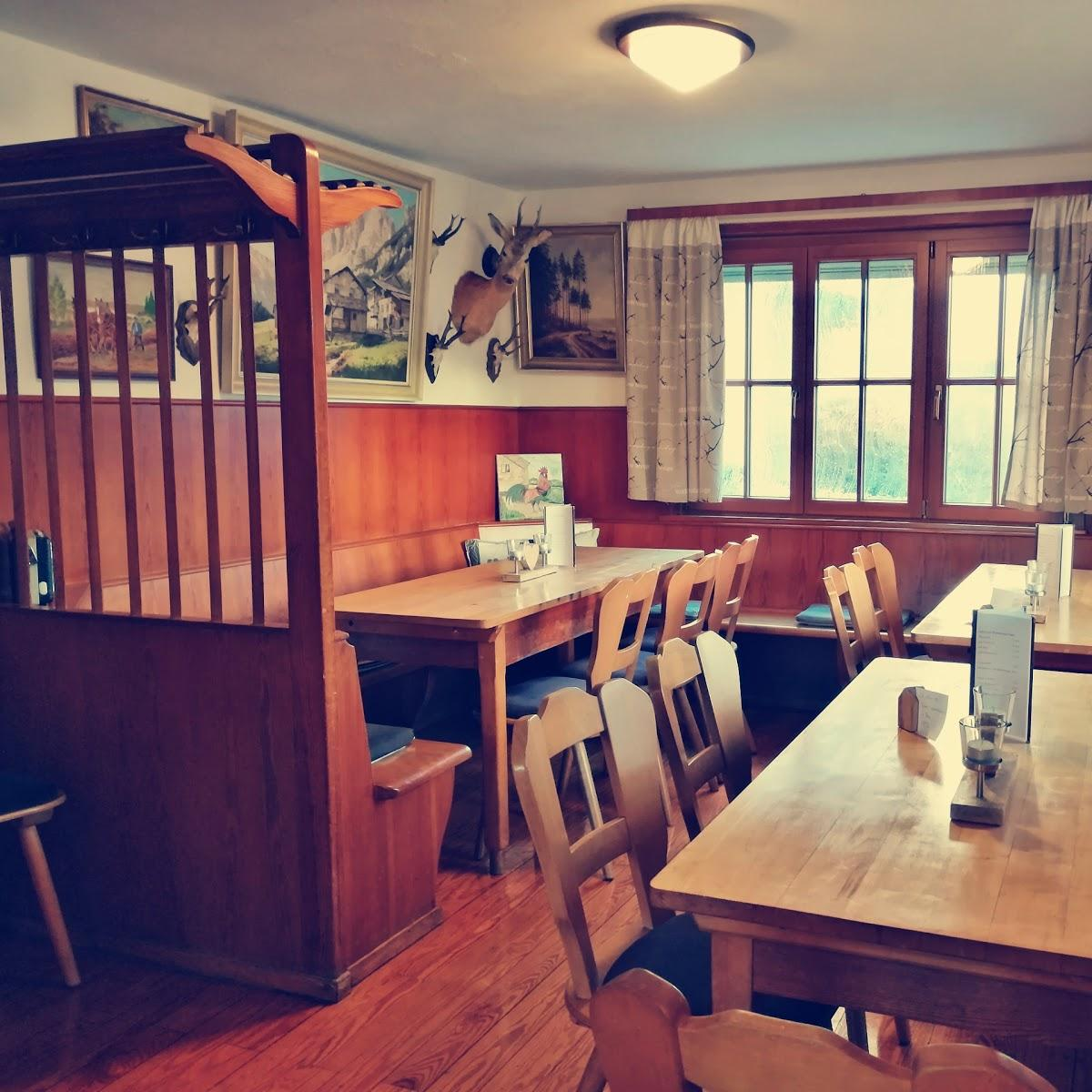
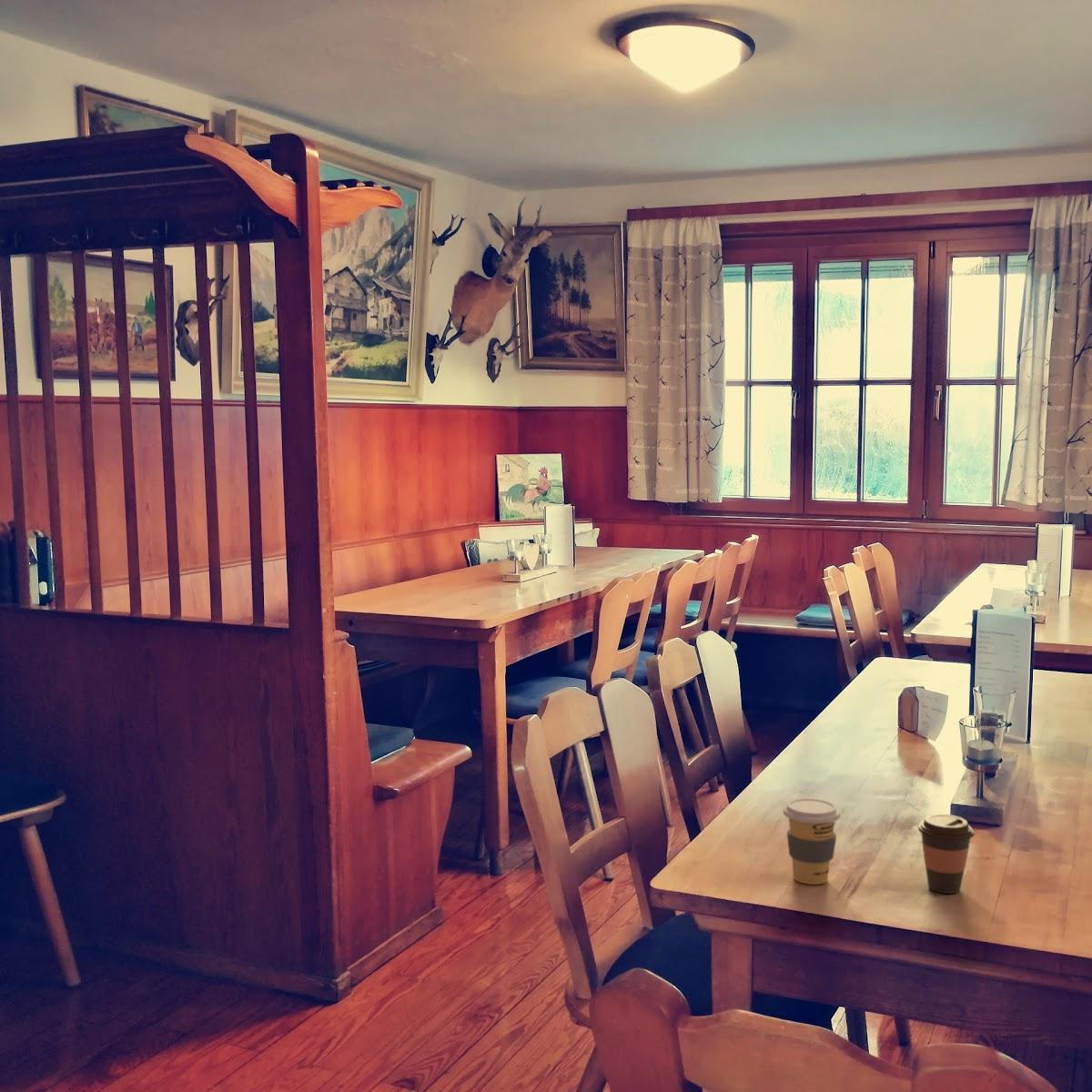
+ coffee cup [783,797,841,885]
+ coffee cup [916,814,976,895]
